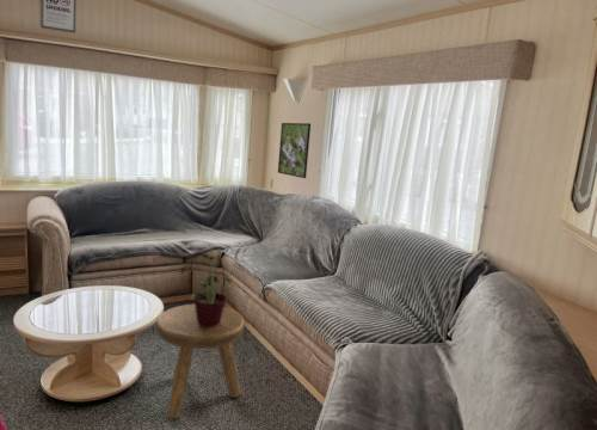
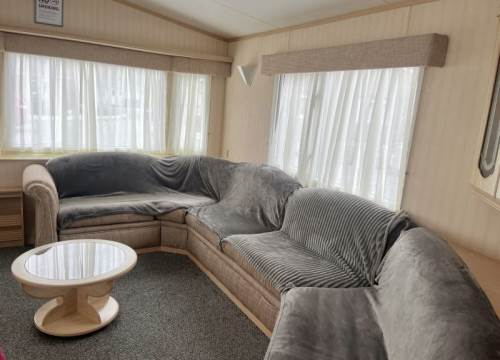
- potted plant [180,252,234,327]
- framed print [277,122,312,179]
- stool [155,303,245,419]
